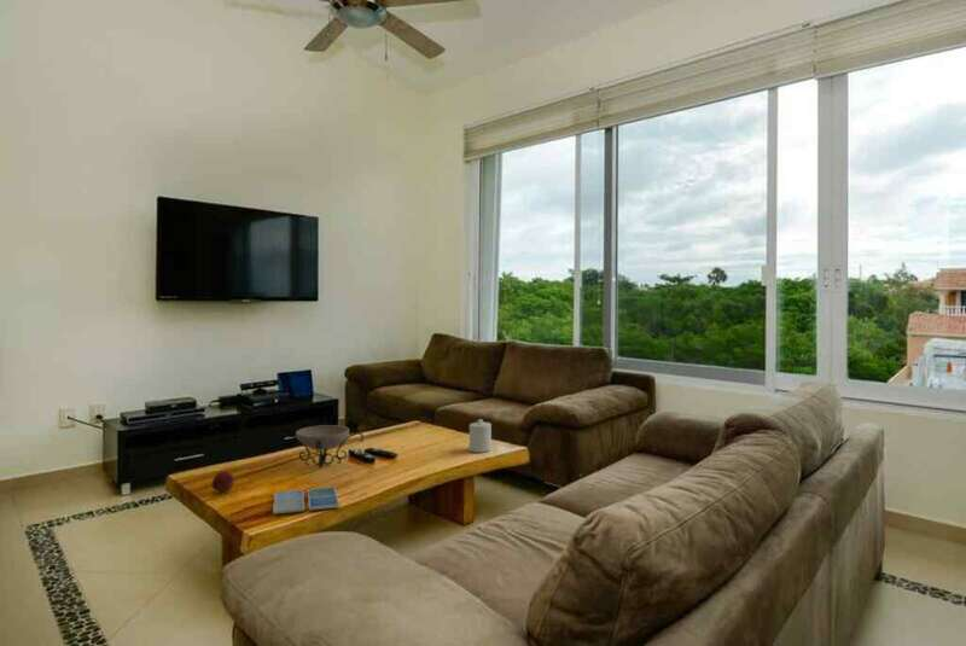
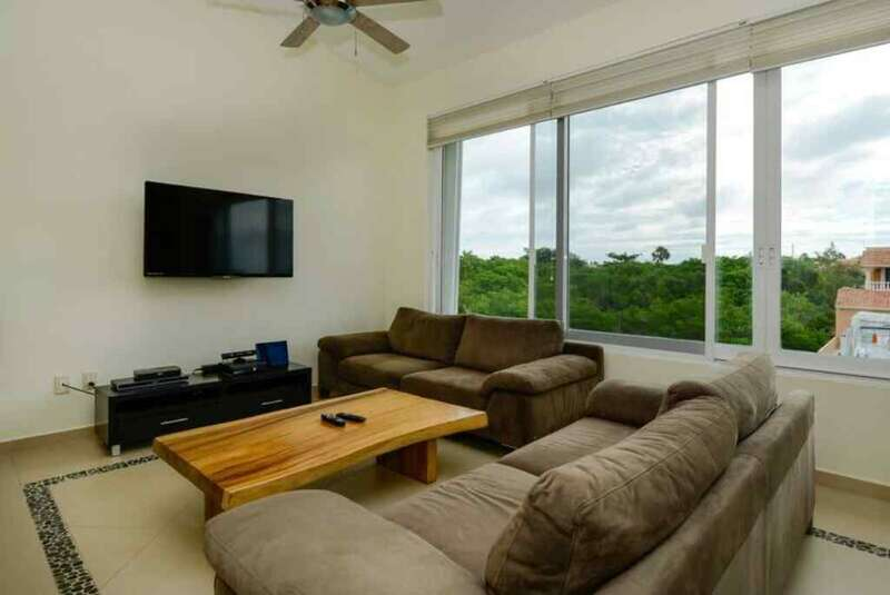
- decorative bowl [281,424,365,470]
- candle [467,418,493,454]
- apple [210,470,235,494]
- drink coaster [272,485,341,516]
